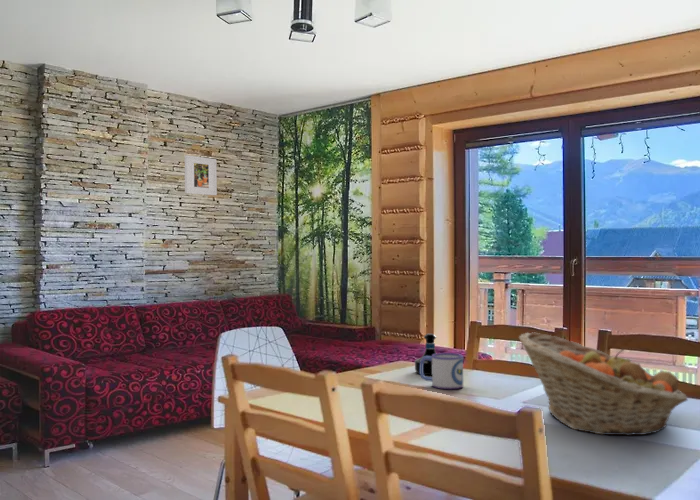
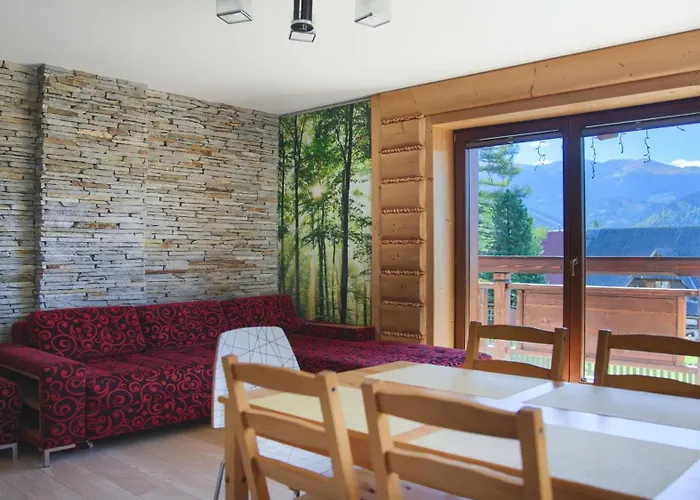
- tequila bottle [414,333,437,376]
- fruit basket [517,331,689,437]
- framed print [184,154,218,196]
- mug [419,352,464,390]
